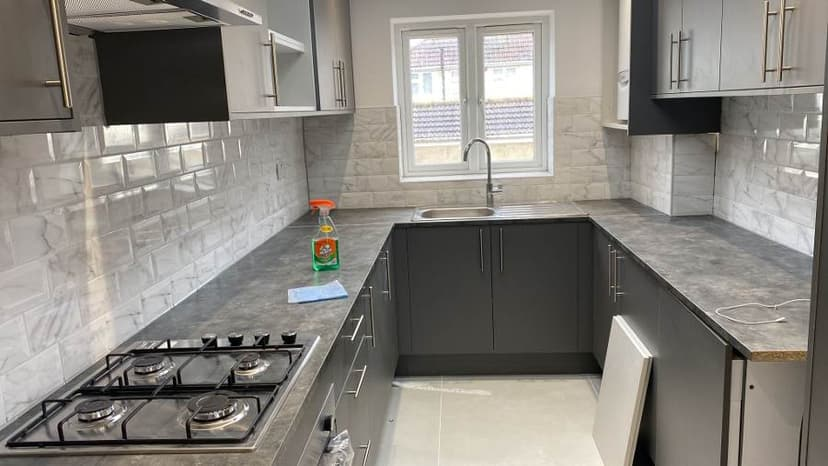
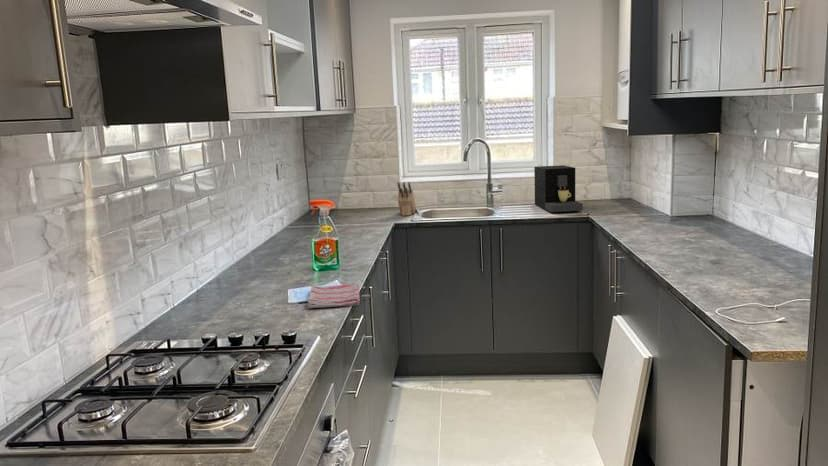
+ dish towel [306,282,361,309]
+ coffee maker [533,164,584,213]
+ knife block [397,181,418,217]
